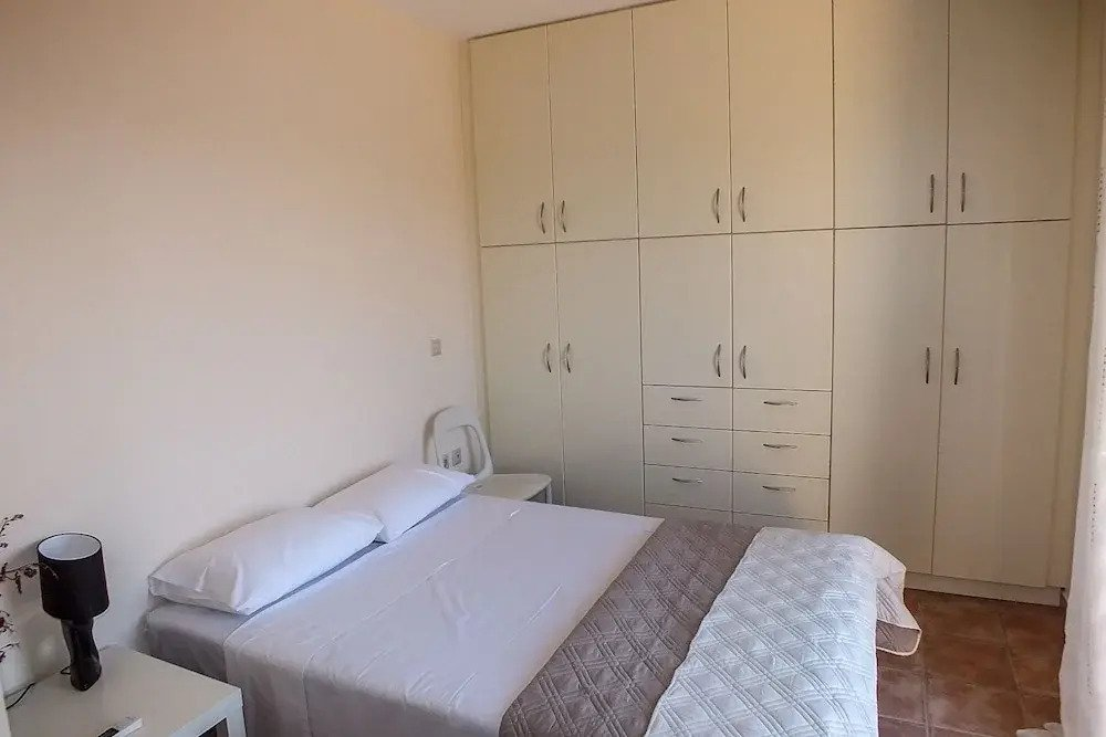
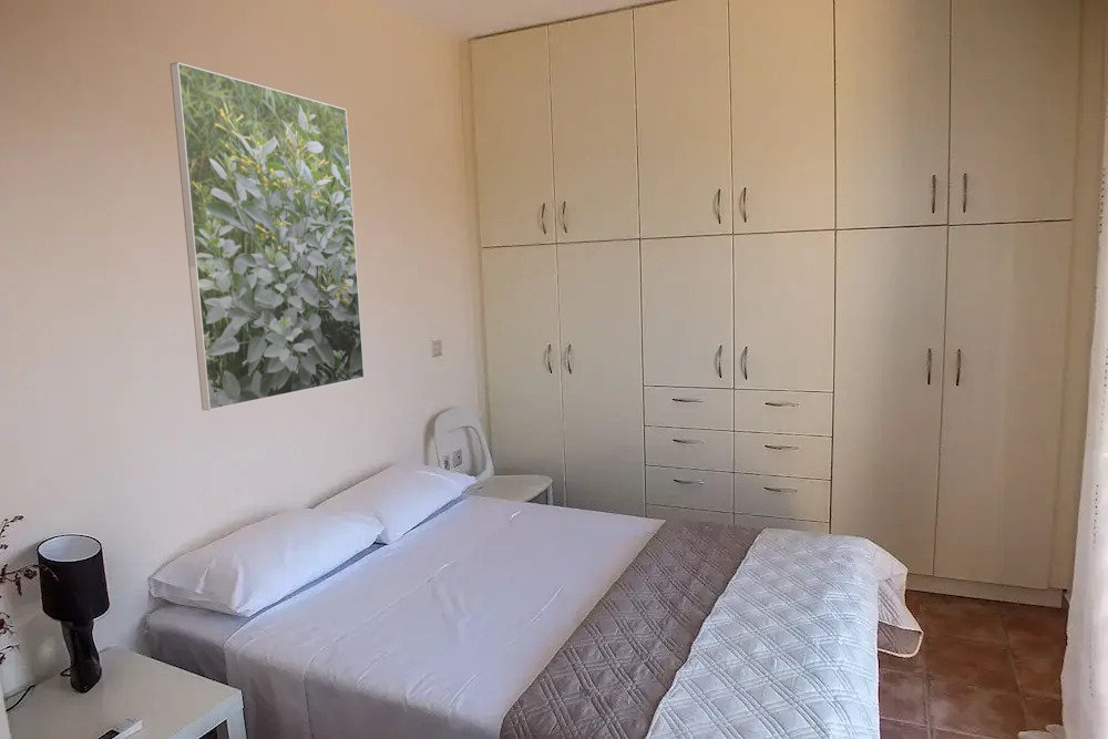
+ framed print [168,61,366,411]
